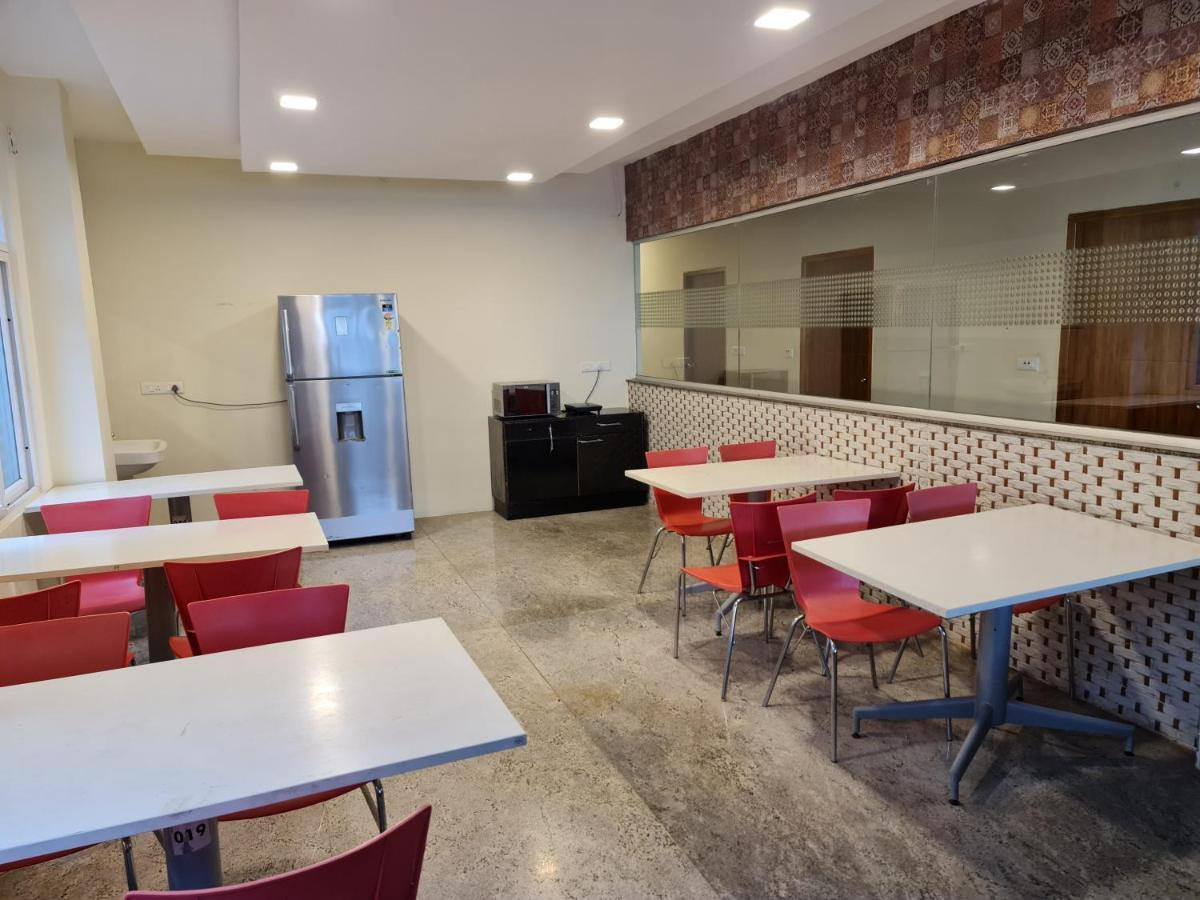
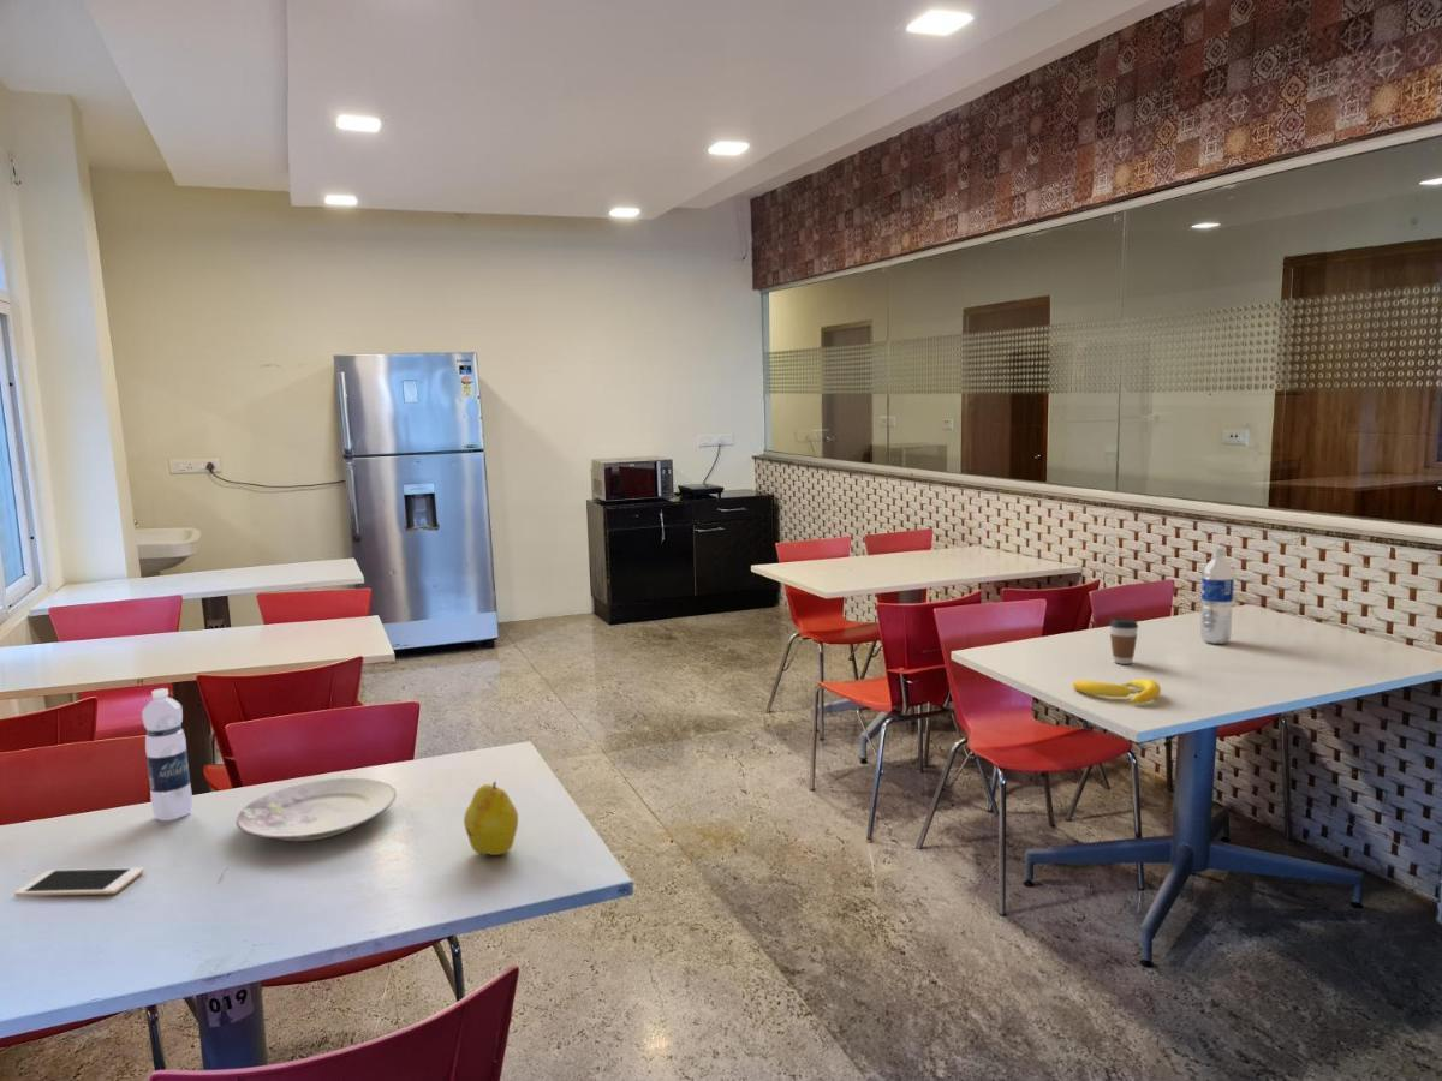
+ fruit [463,781,519,856]
+ water bottle [1199,545,1235,645]
+ cell phone [13,867,145,897]
+ water bottle [141,687,193,822]
+ banana [1072,677,1162,705]
+ plate [234,777,398,842]
+ coffee cup [1108,617,1139,665]
